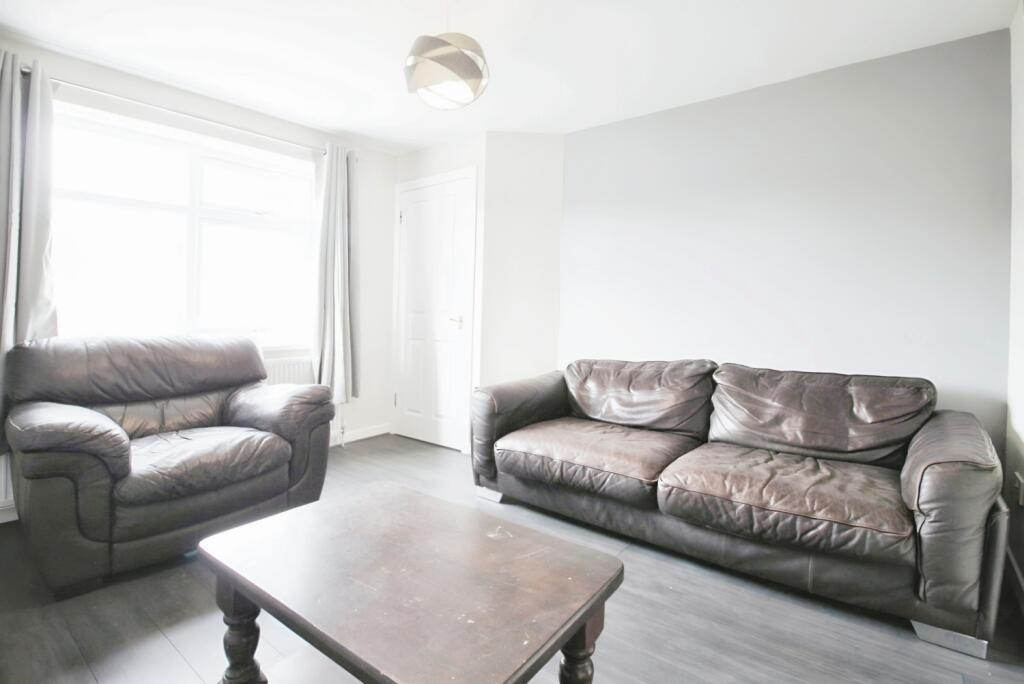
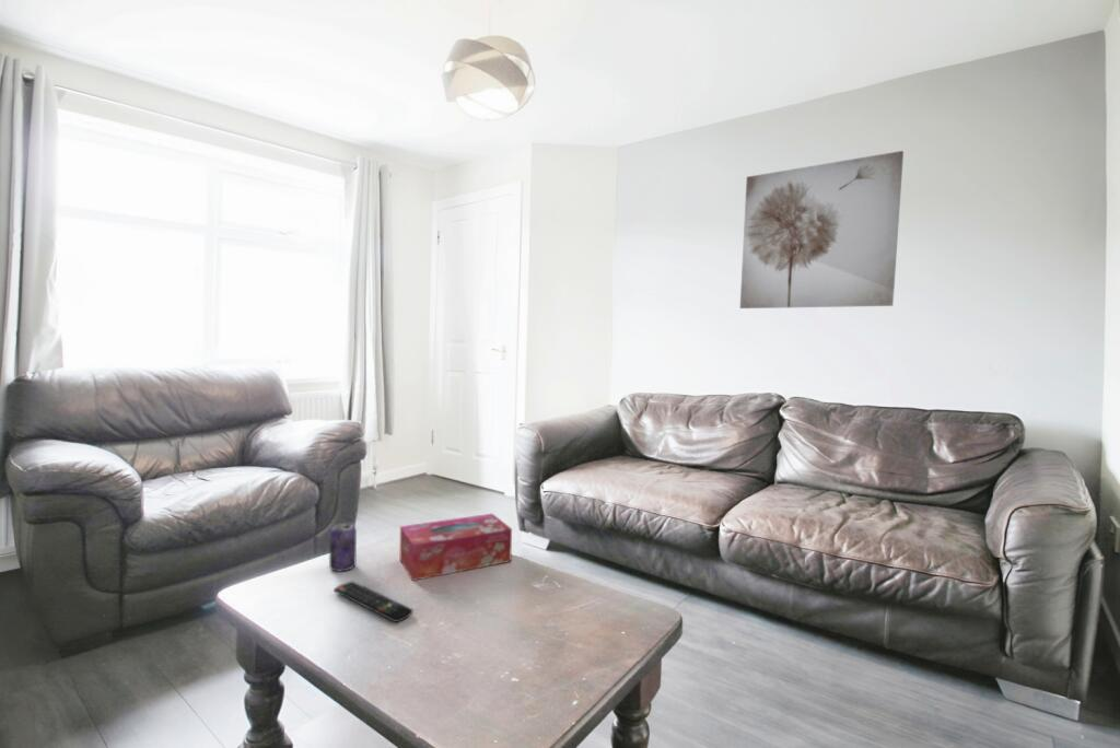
+ beverage can [328,522,358,573]
+ wall art [739,150,905,309]
+ tissue box [398,513,513,582]
+ remote control [332,580,413,623]
